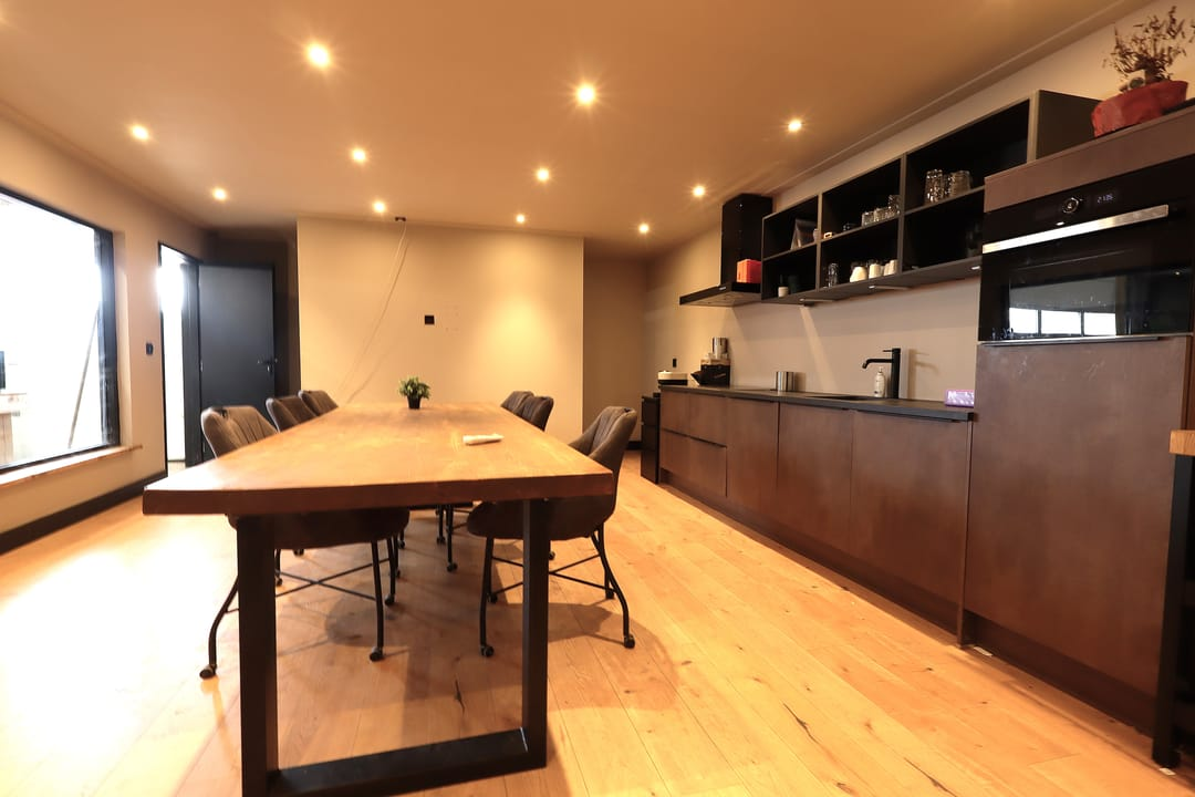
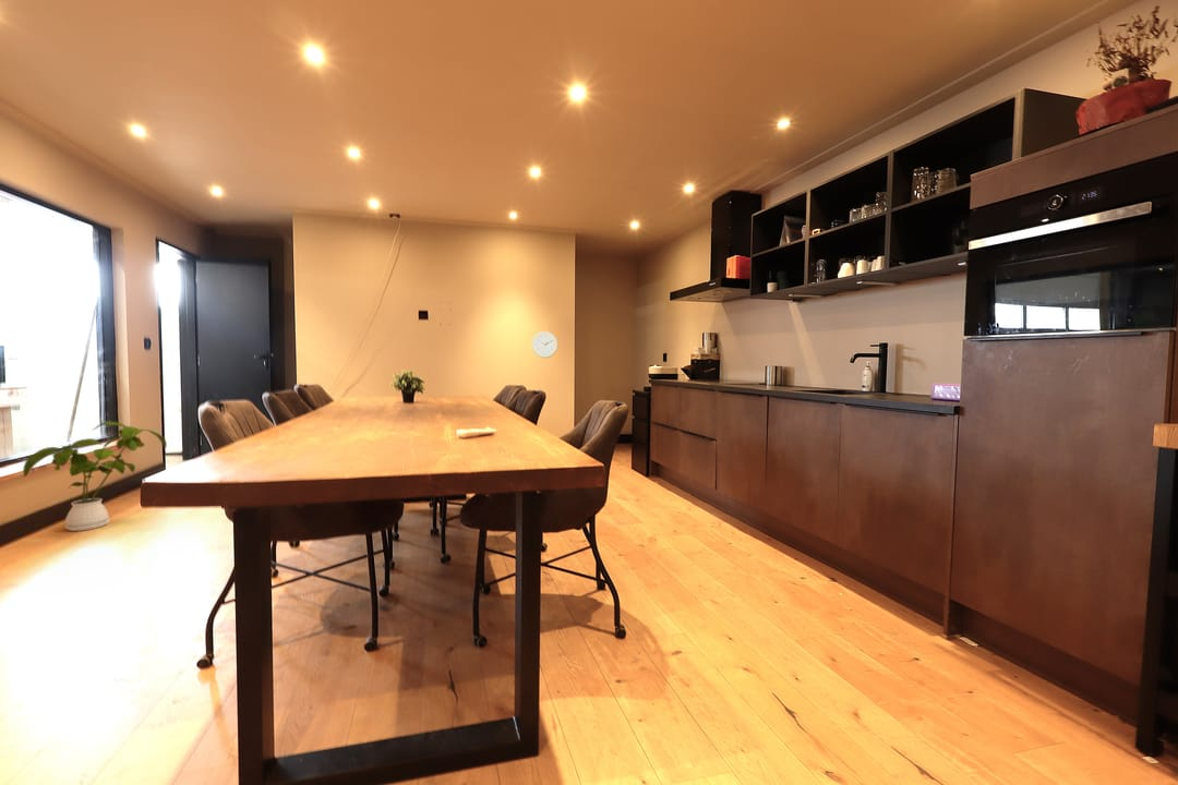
+ wall clock [531,330,558,359]
+ house plant [22,421,168,532]
